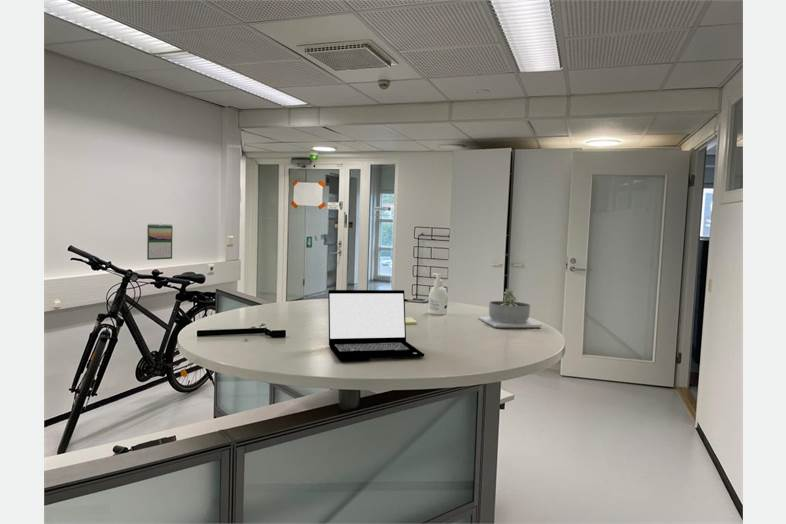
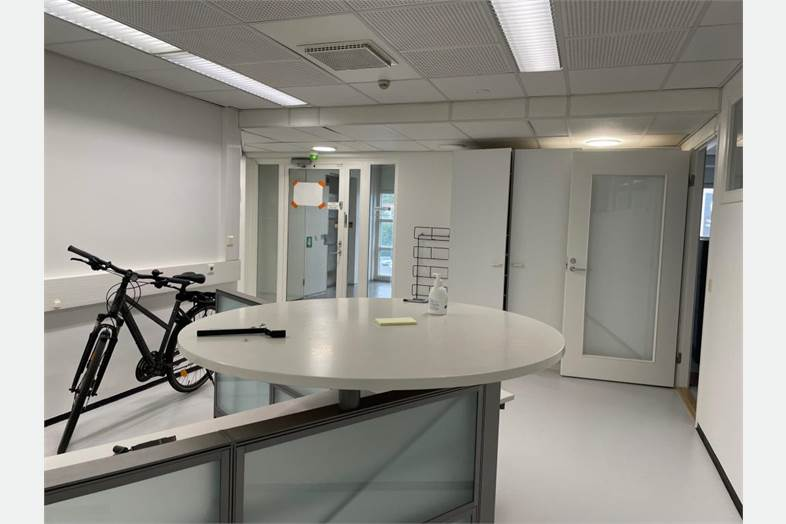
- succulent planter [477,287,542,328]
- calendar [146,223,174,261]
- laptop computer [327,289,426,360]
